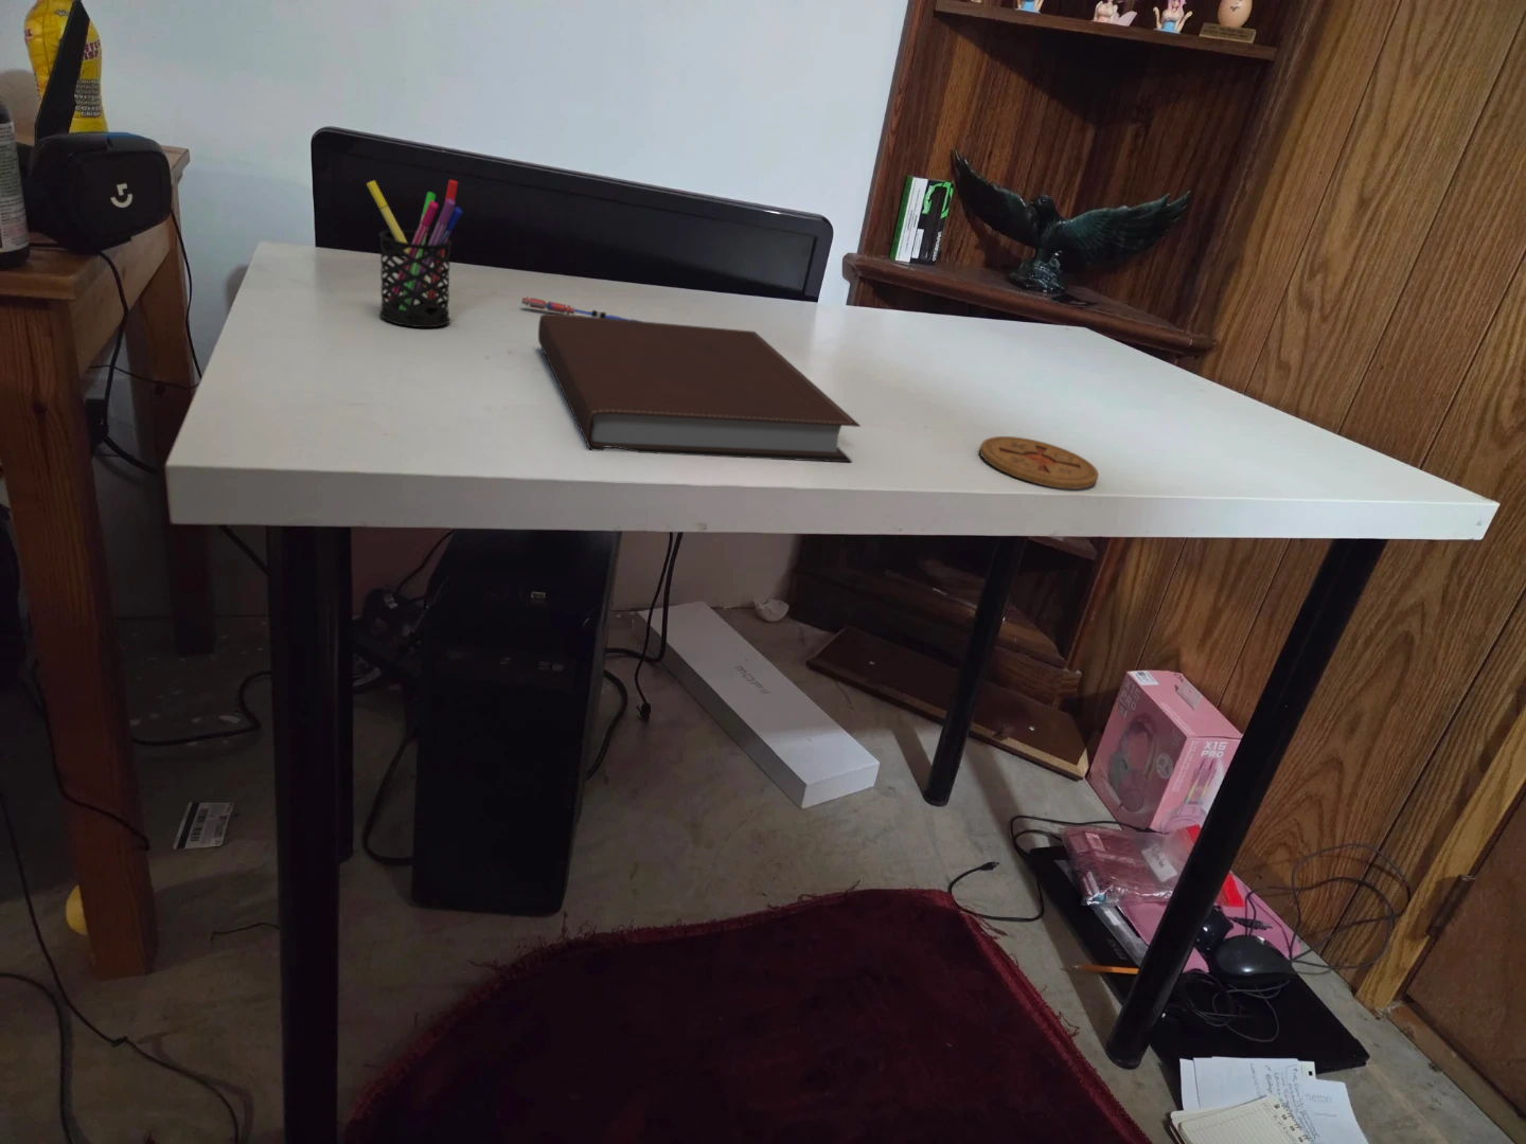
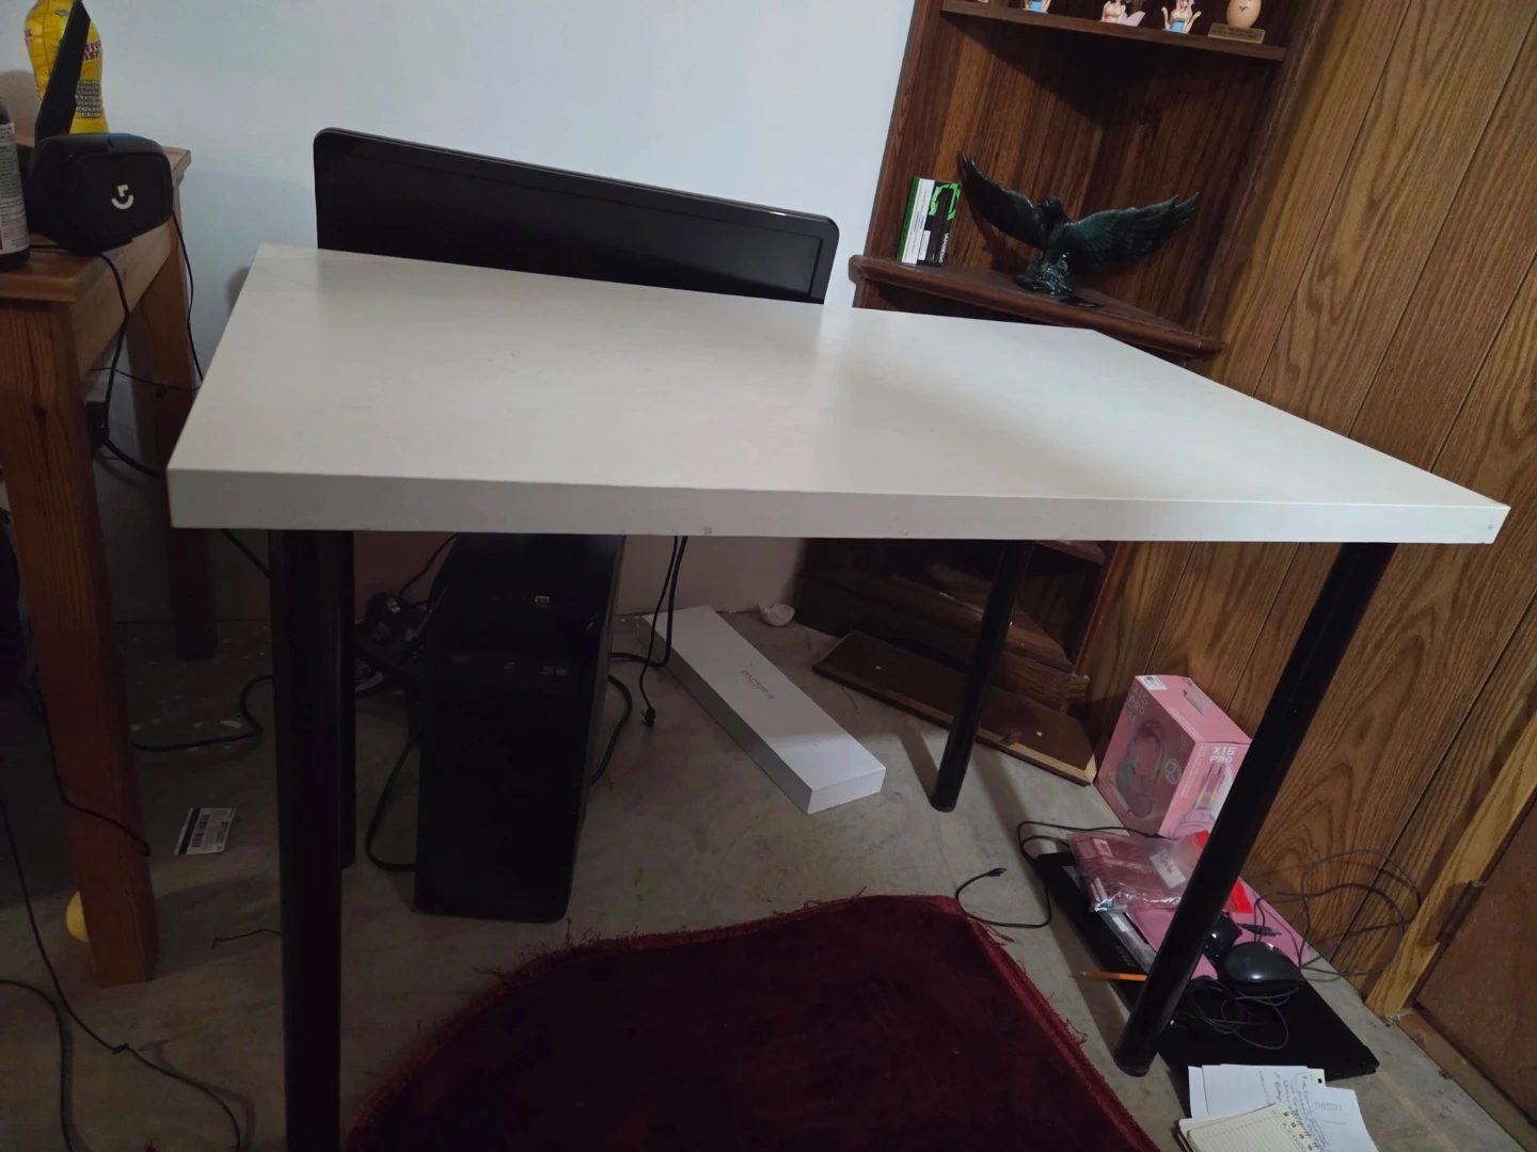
- pen holder [365,179,463,328]
- notebook [537,312,862,463]
- coaster [979,435,1099,490]
- pen [520,297,644,322]
